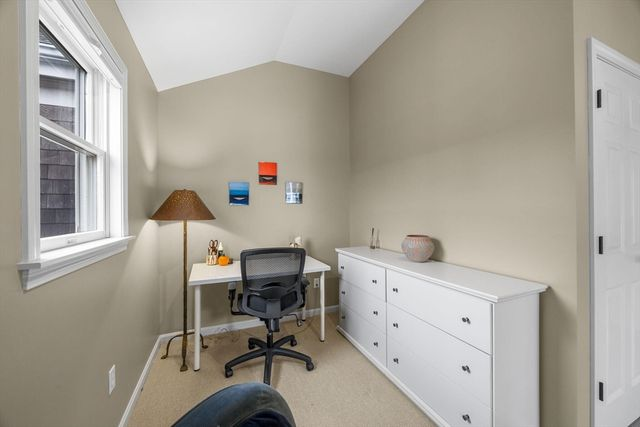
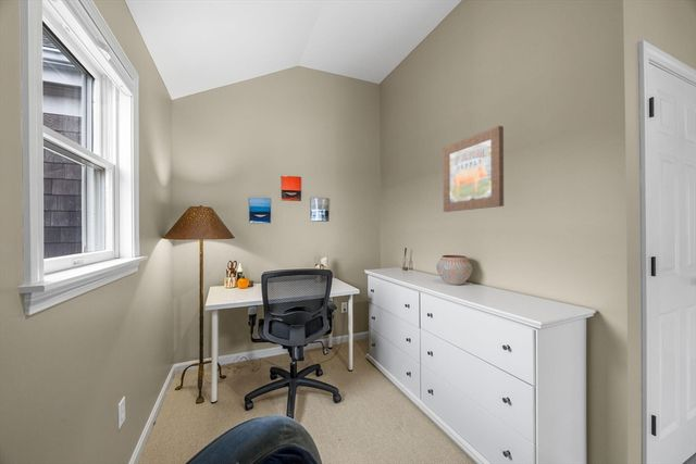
+ wall art [442,125,505,213]
